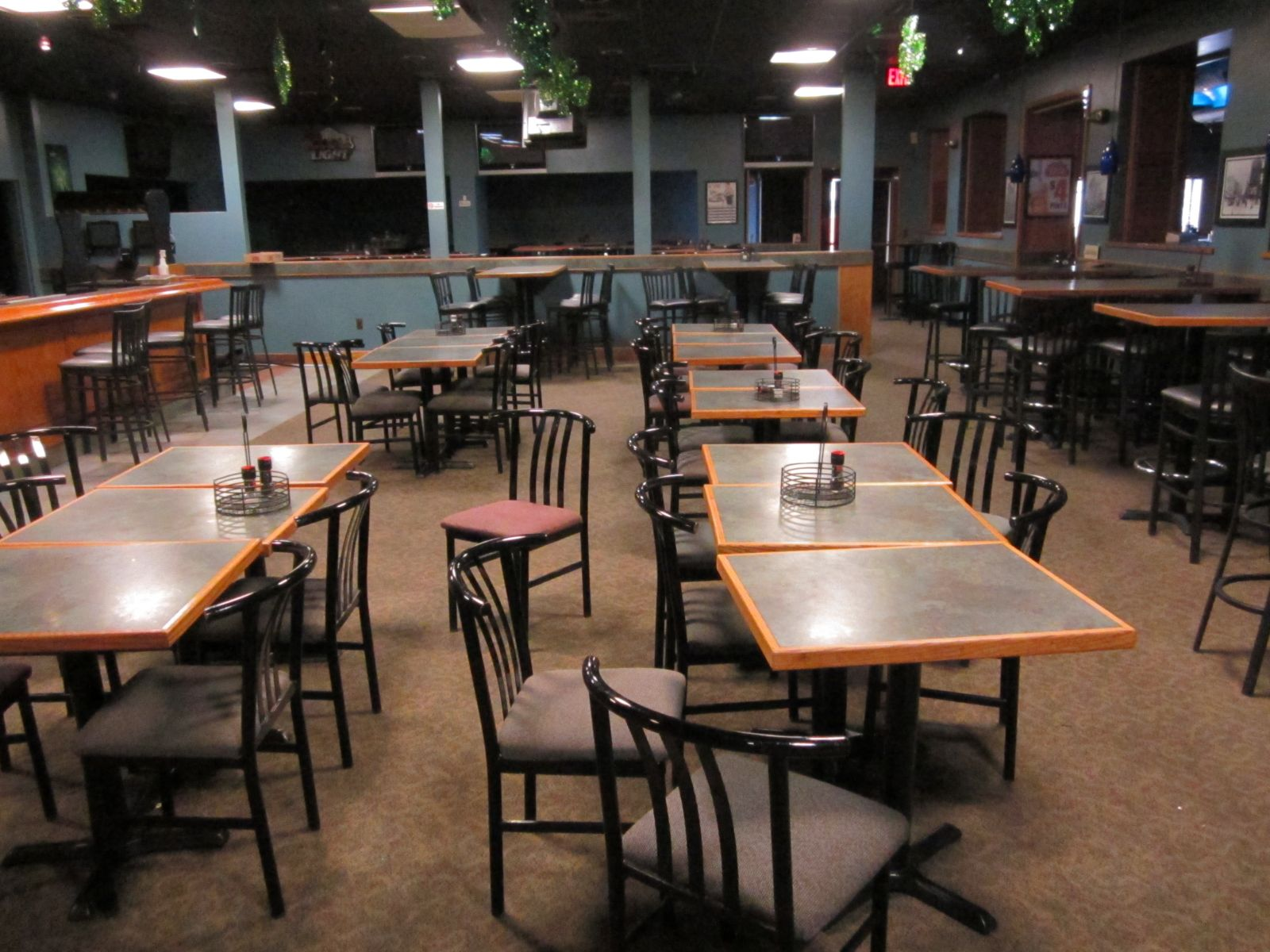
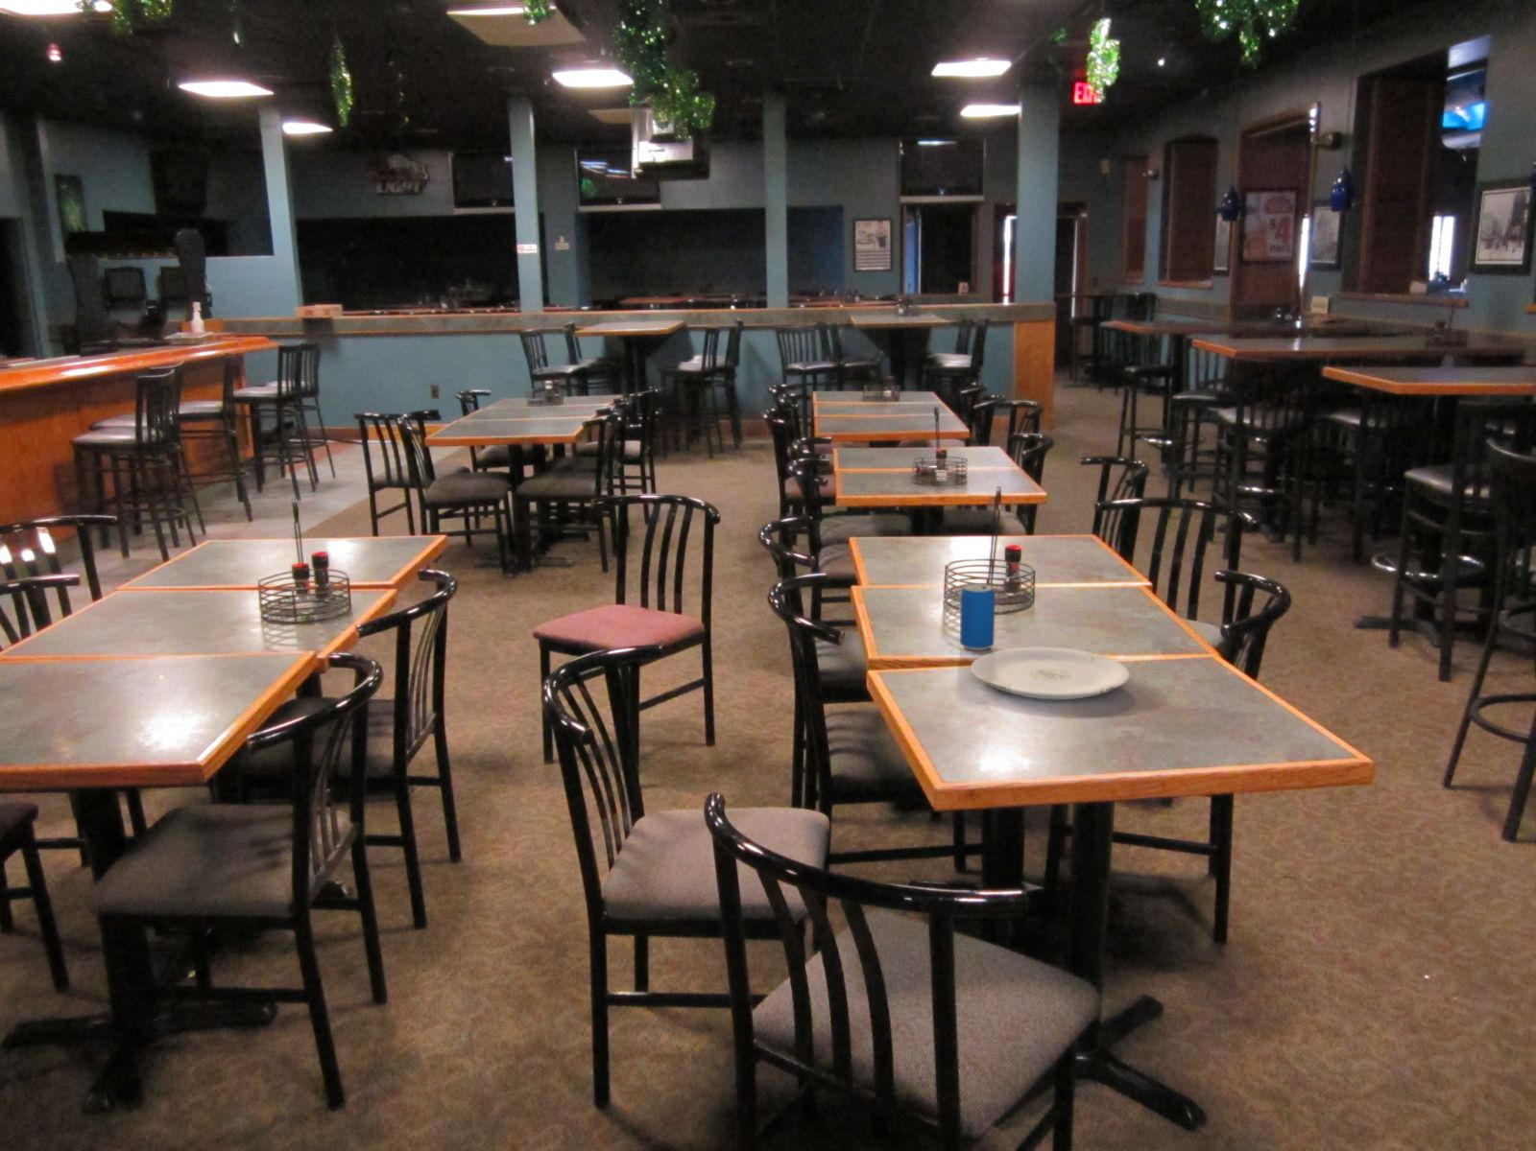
+ plate [970,647,1131,701]
+ beverage can [959,583,995,652]
